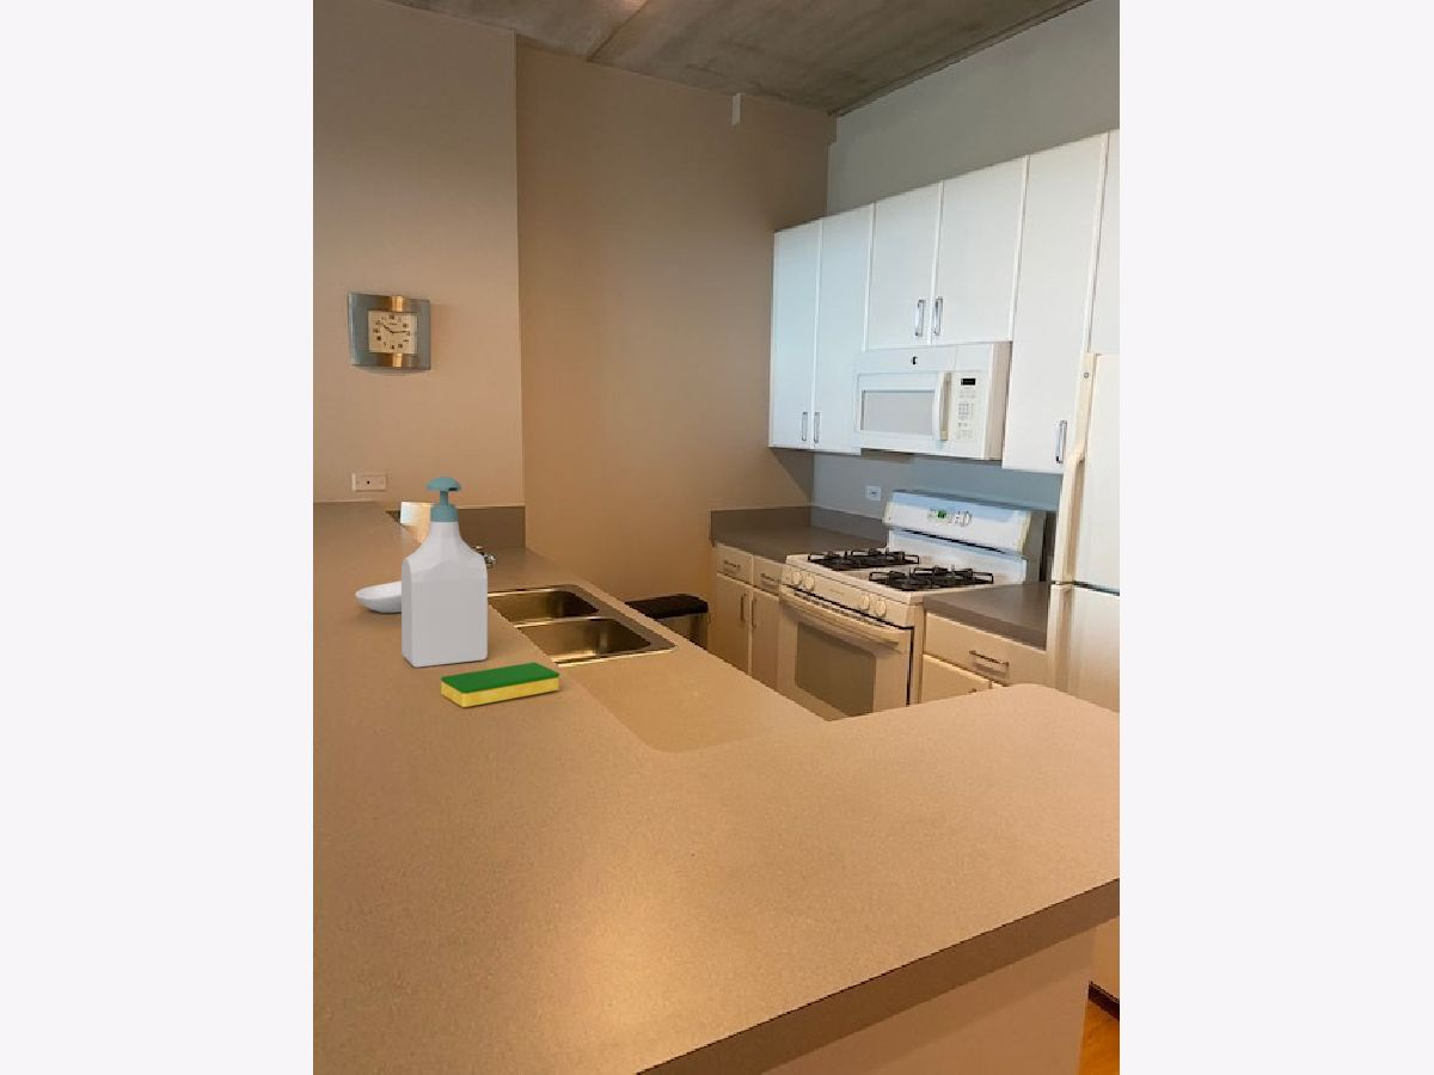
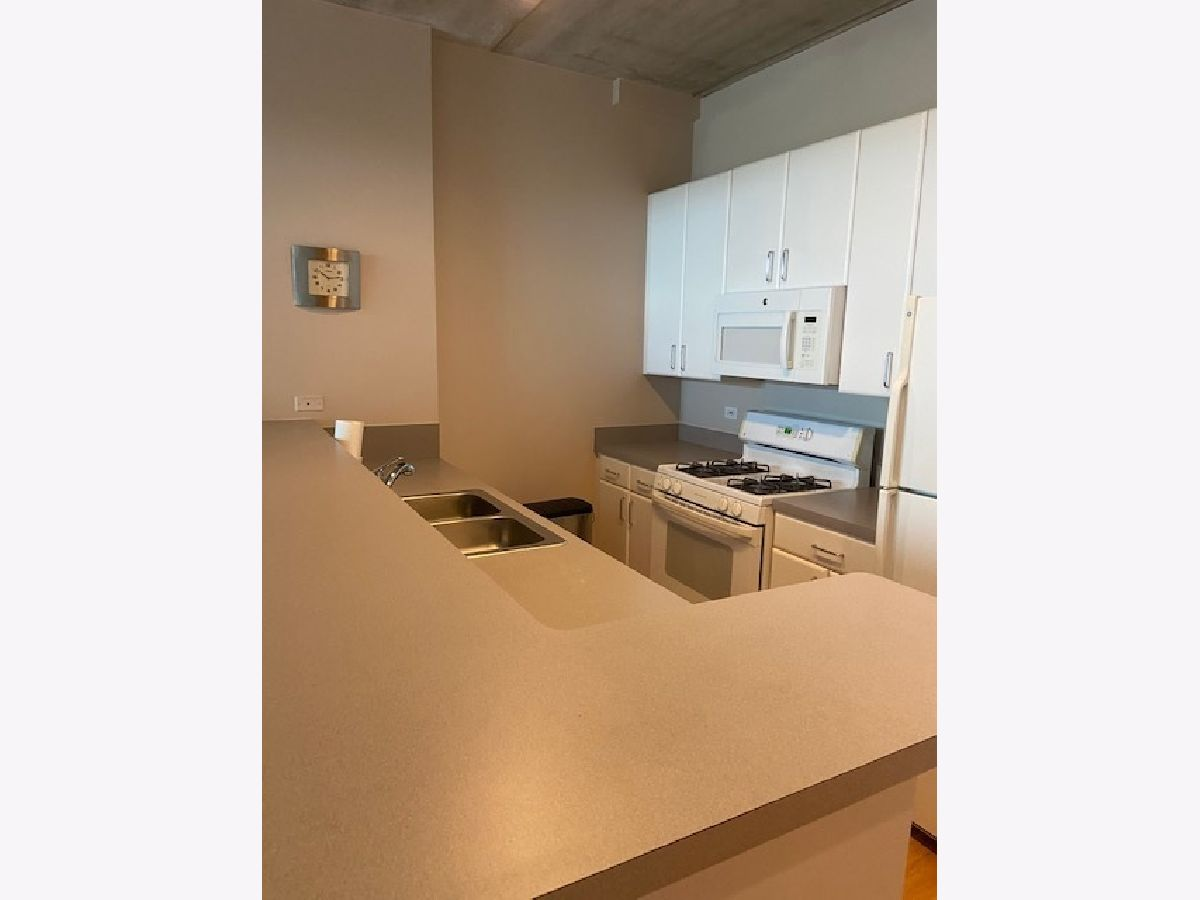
- spoon rest [354,579,402,614]
- dish sponge [440,662,560,708]
- soap bottle [400,475,489,669]
